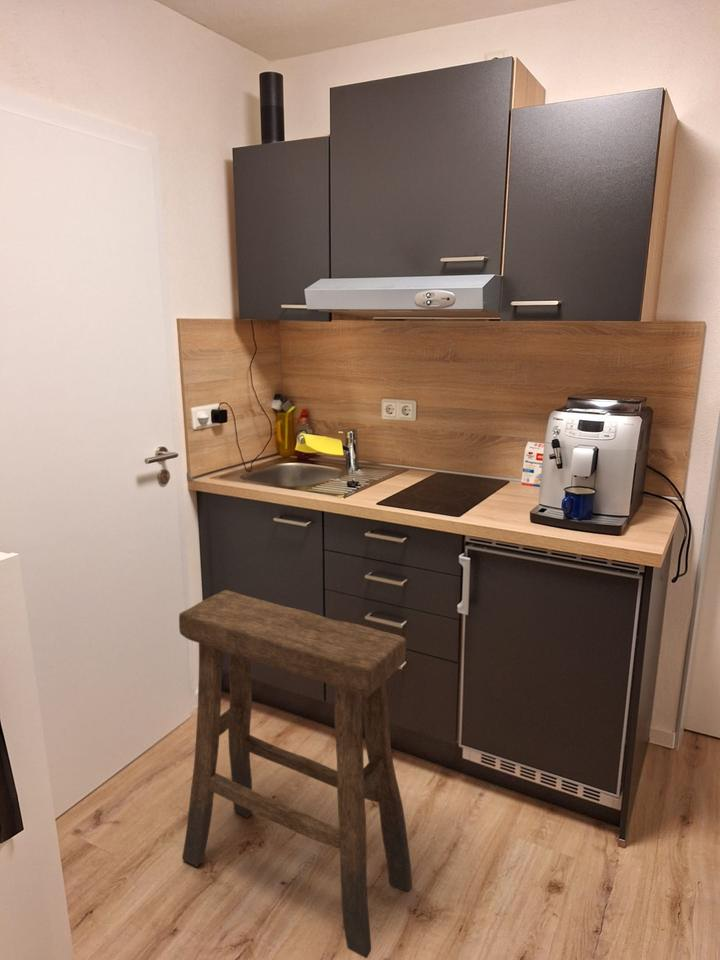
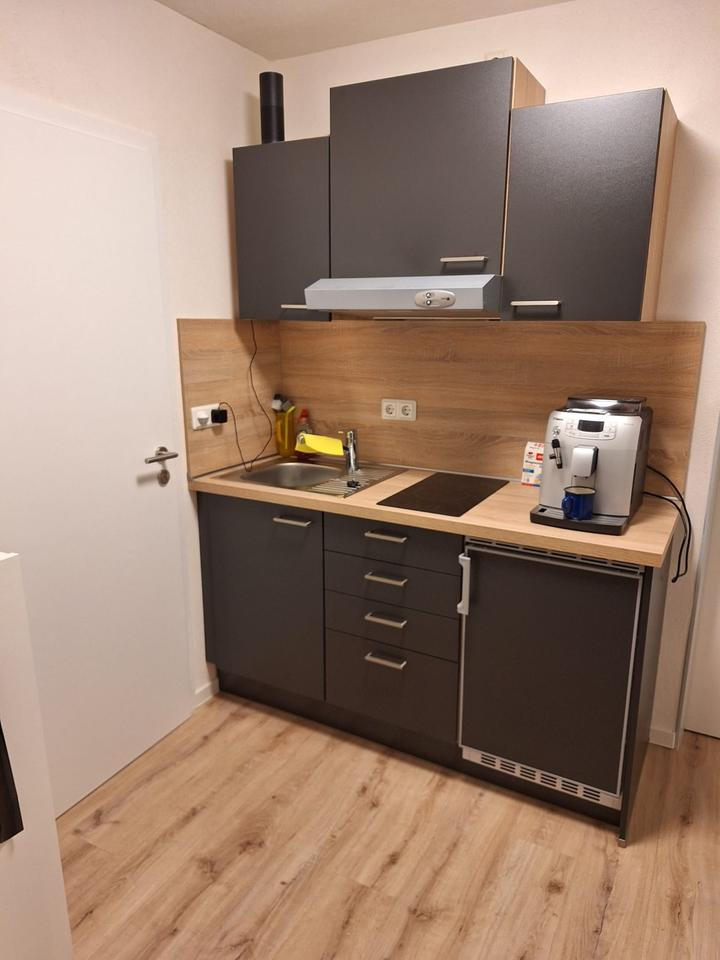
- stool [178,589,413,959]
